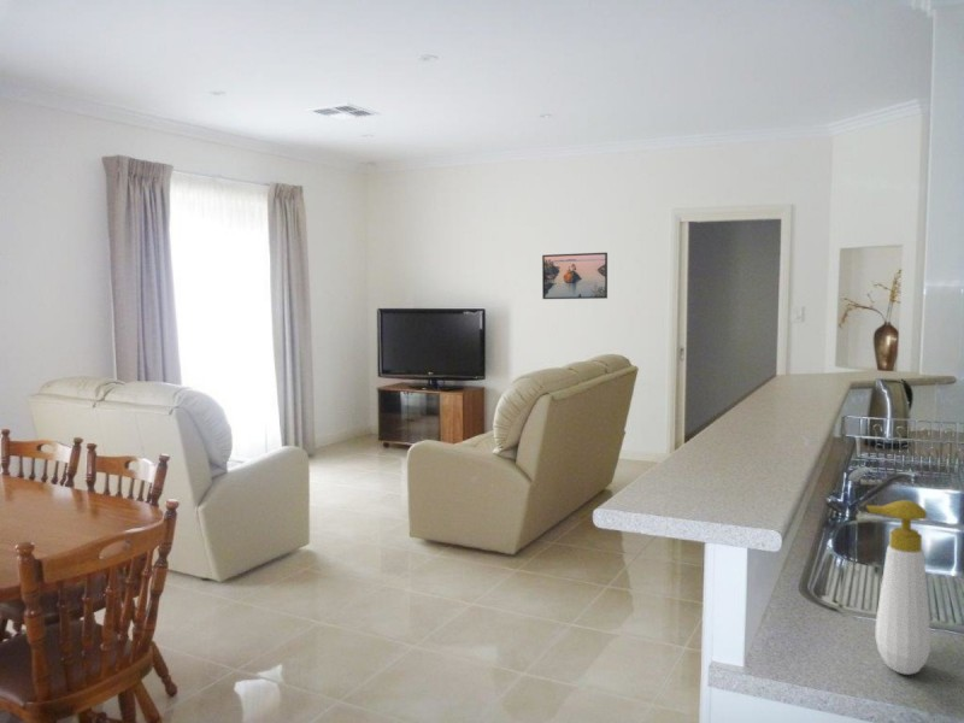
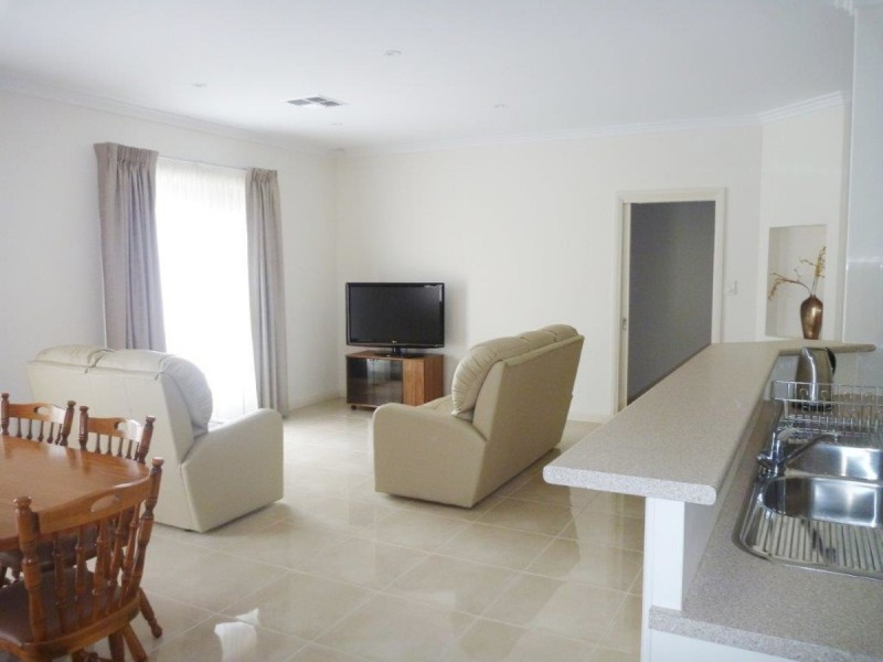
- soap bottle [864,499,931,676]
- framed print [541,252,609,300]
